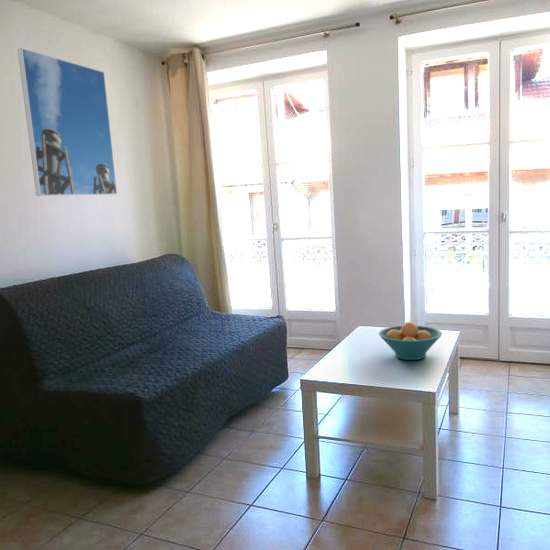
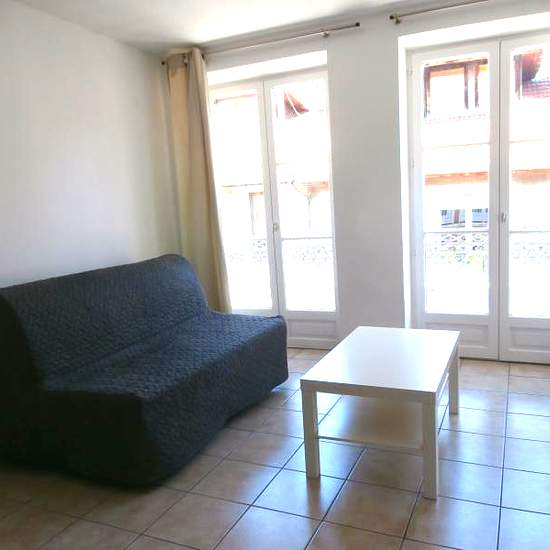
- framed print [17,47,118,197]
- fruit bowl [378,321,443,361]
